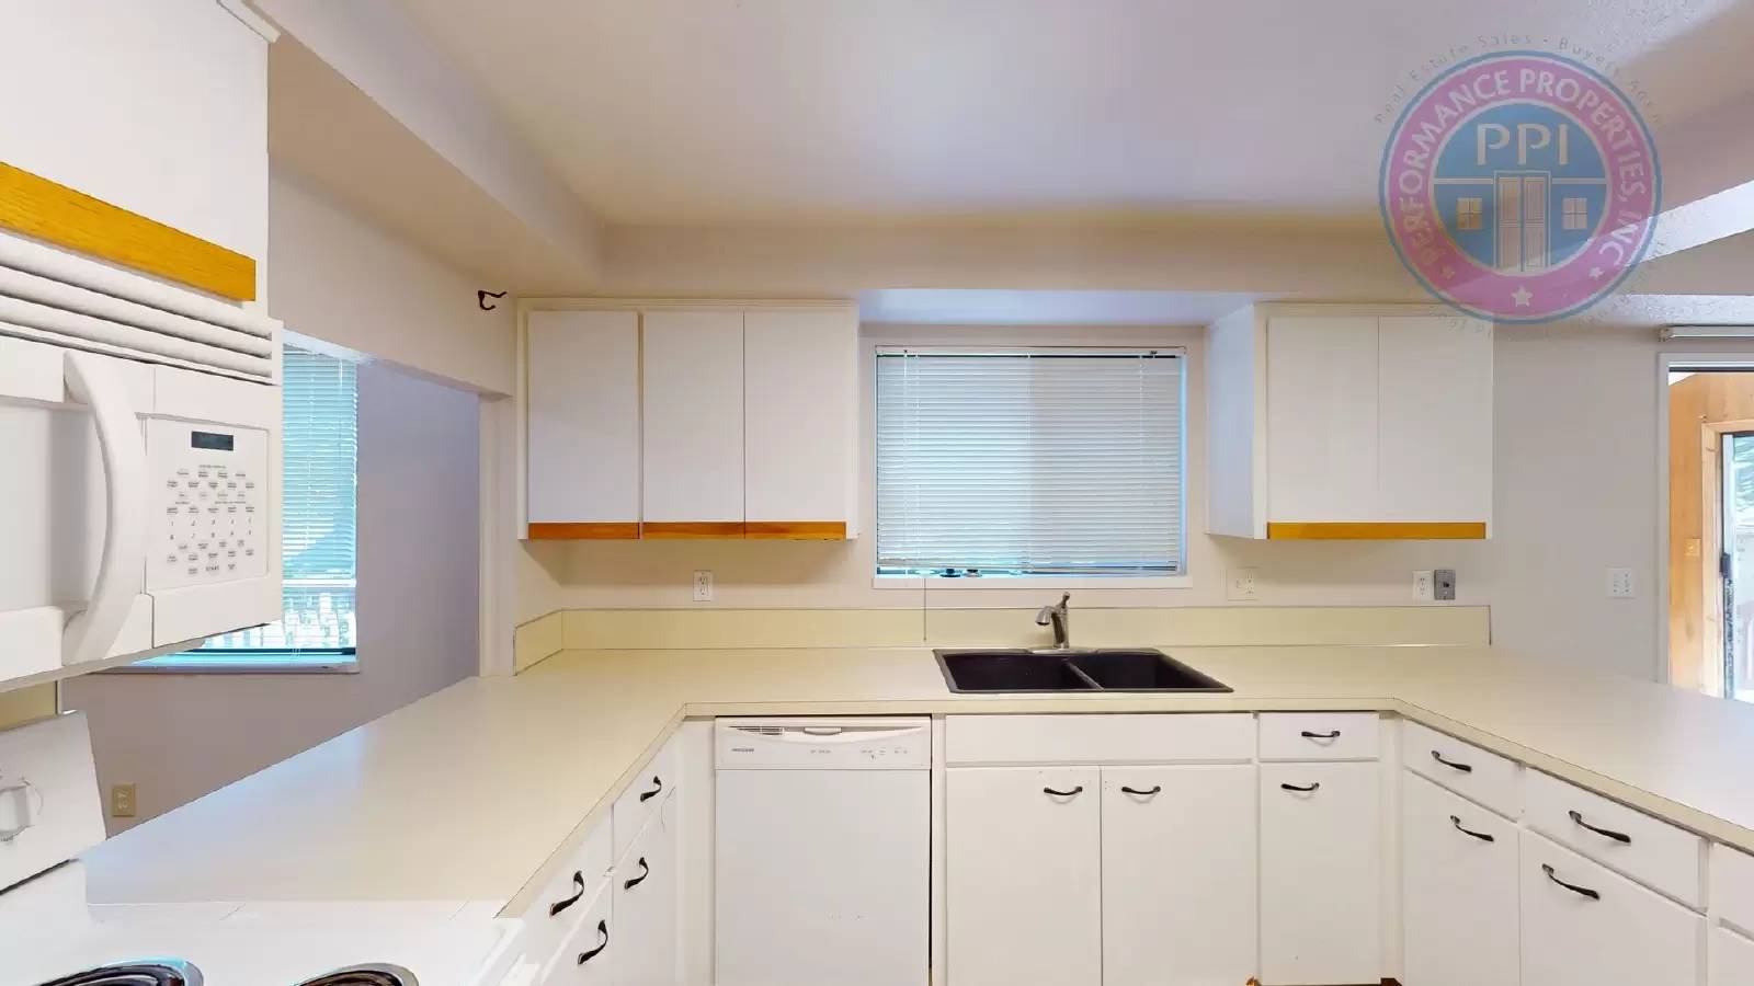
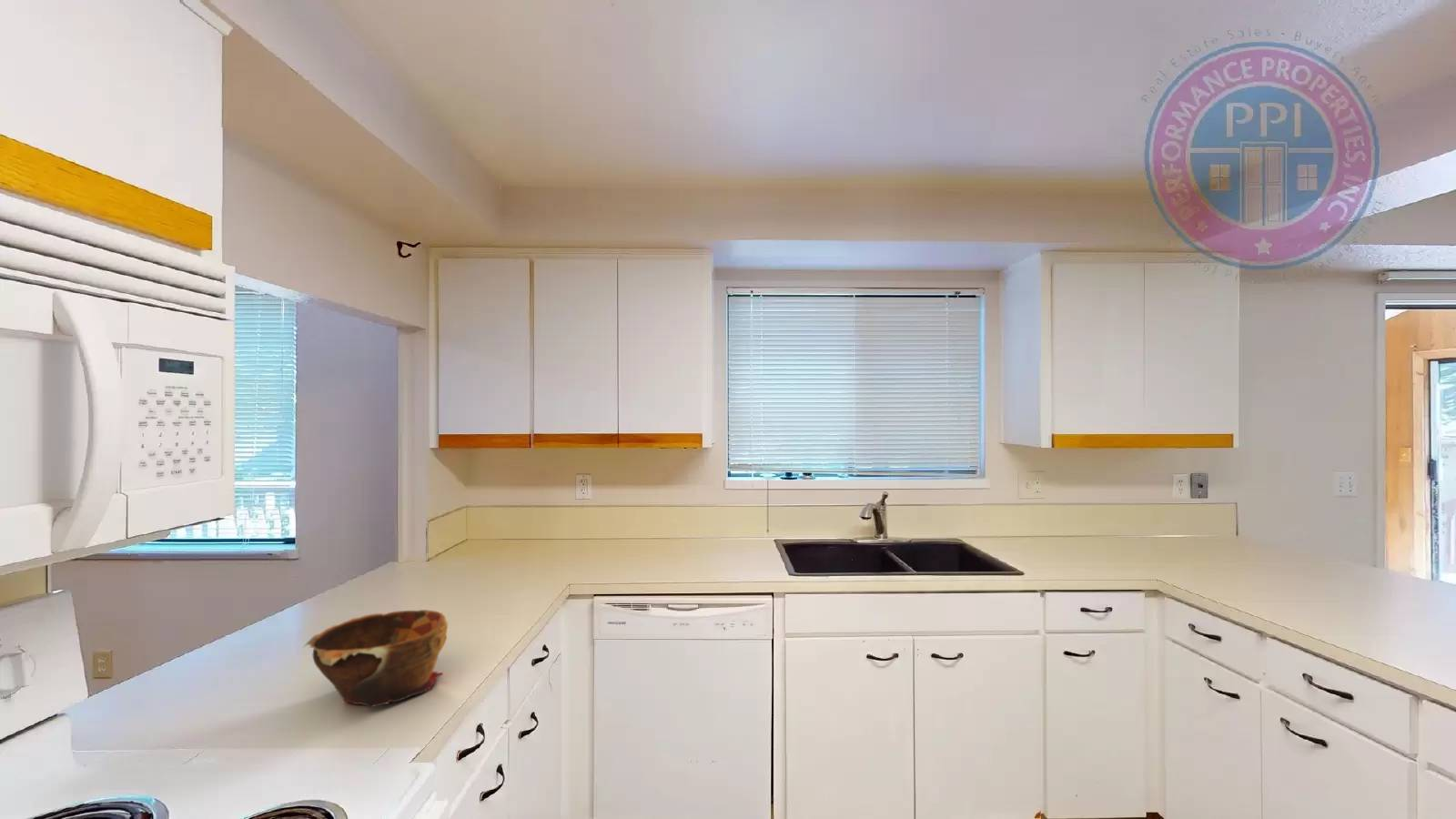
+ bowl [302,609,449,709]
